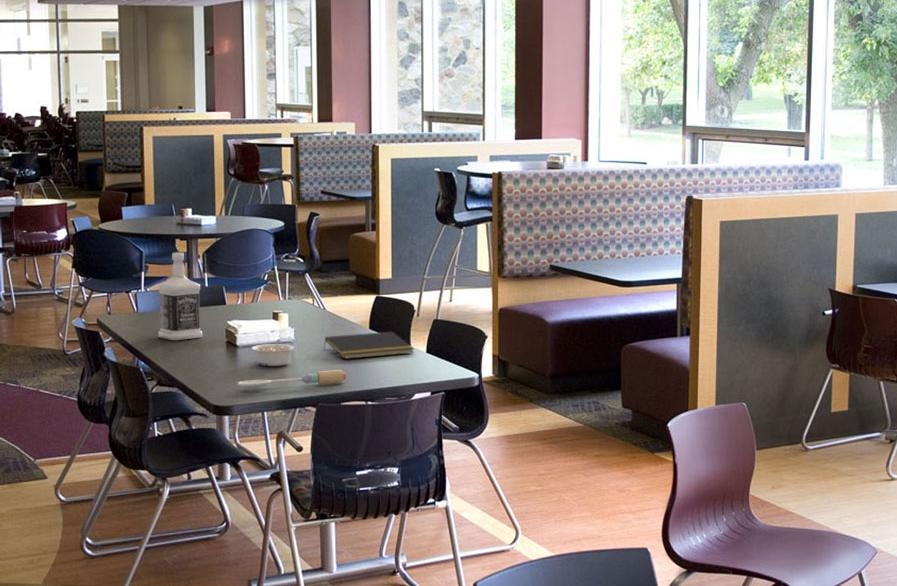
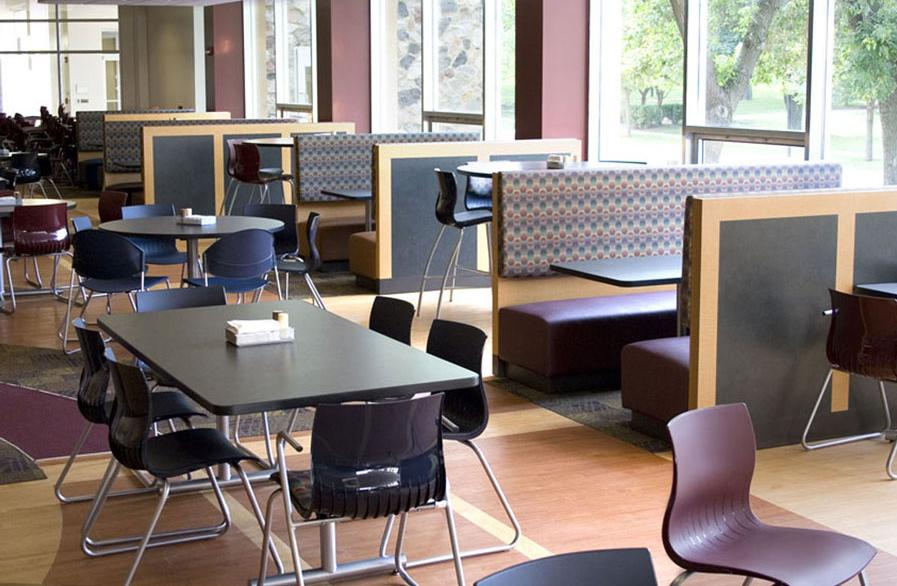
- legume [251,338,295,367]
- bottle [157,252,203,341]
- spoon [237,369,347,389]
- notepad [323,331,415,360]
